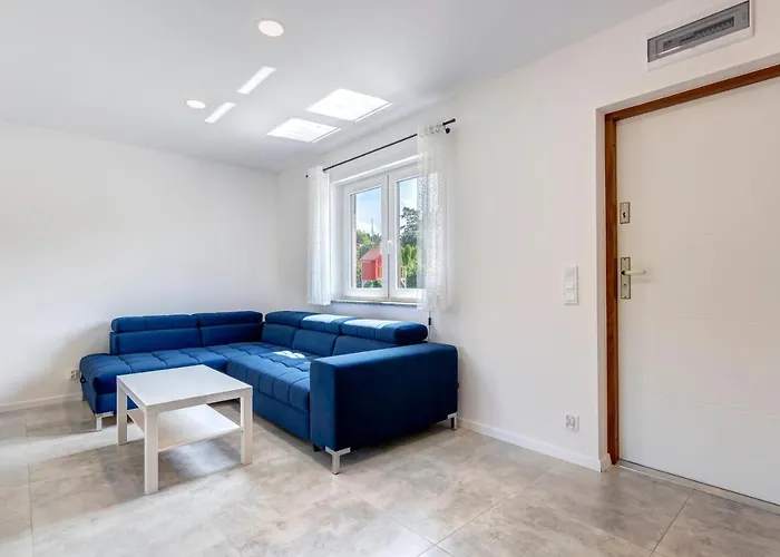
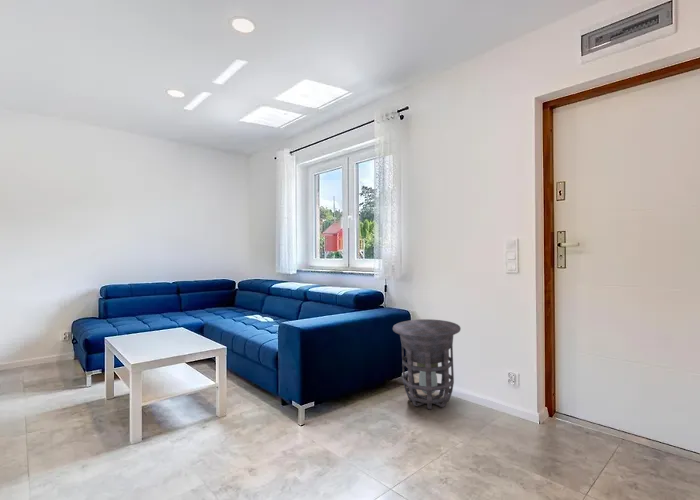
+ side table [392,318,462,410]
